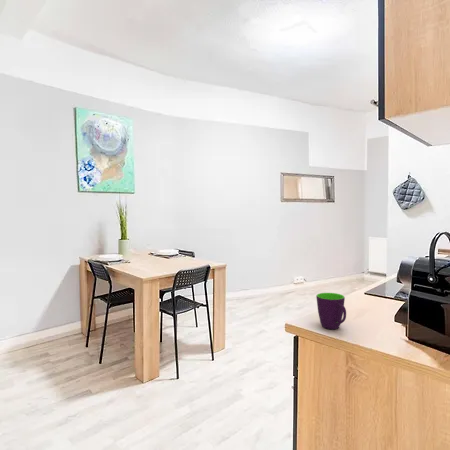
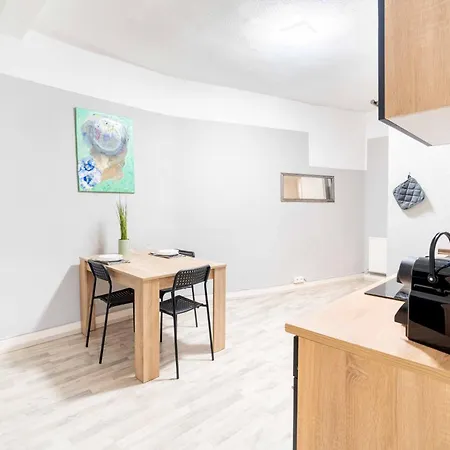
- mug [315,292,347,330]
